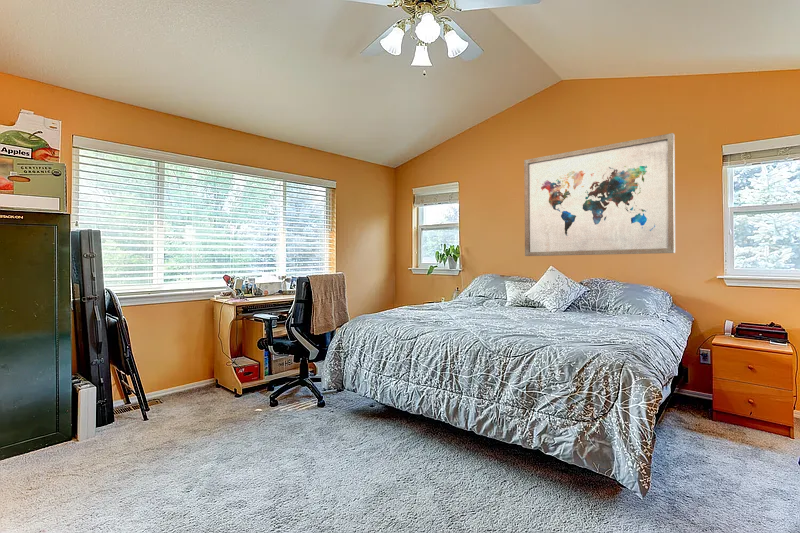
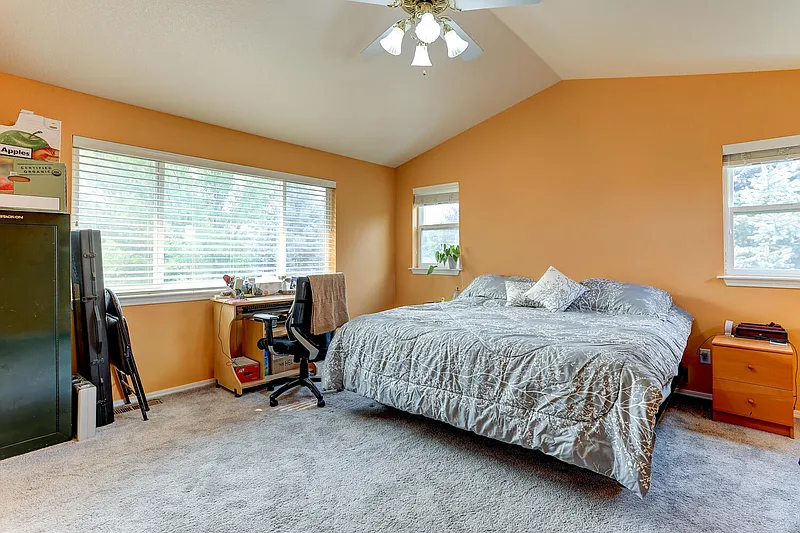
- wall art [523,132,676,257]
